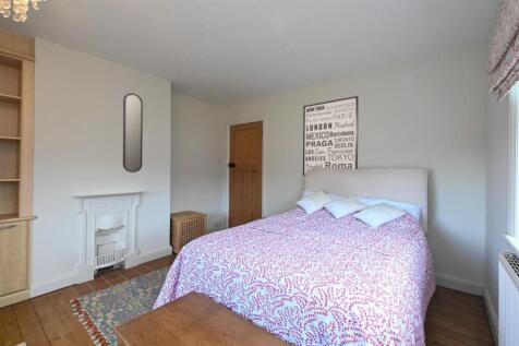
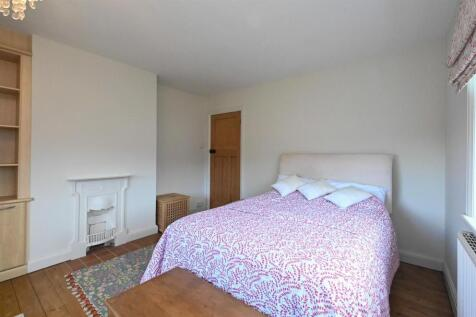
- wall art [302,95,360,177]
- home mirror [122,93,144,174]
